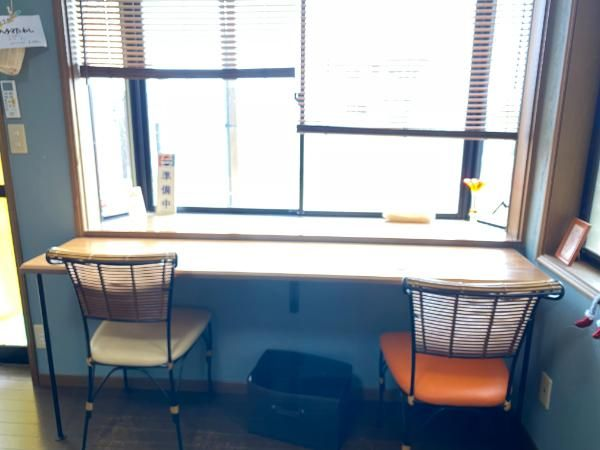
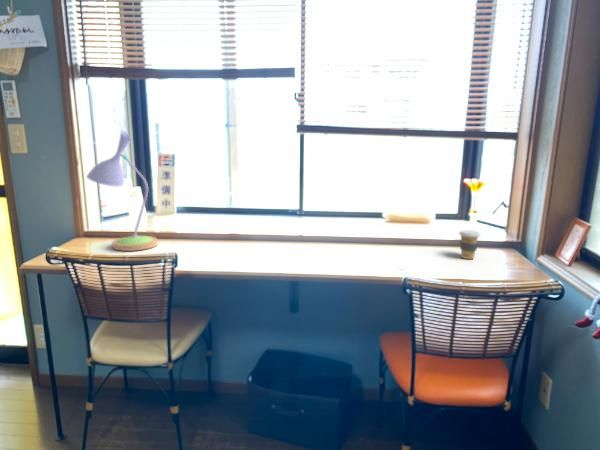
+ coffee cup [458,229,481,260]
+ desk lamp [86,129,159,252]
